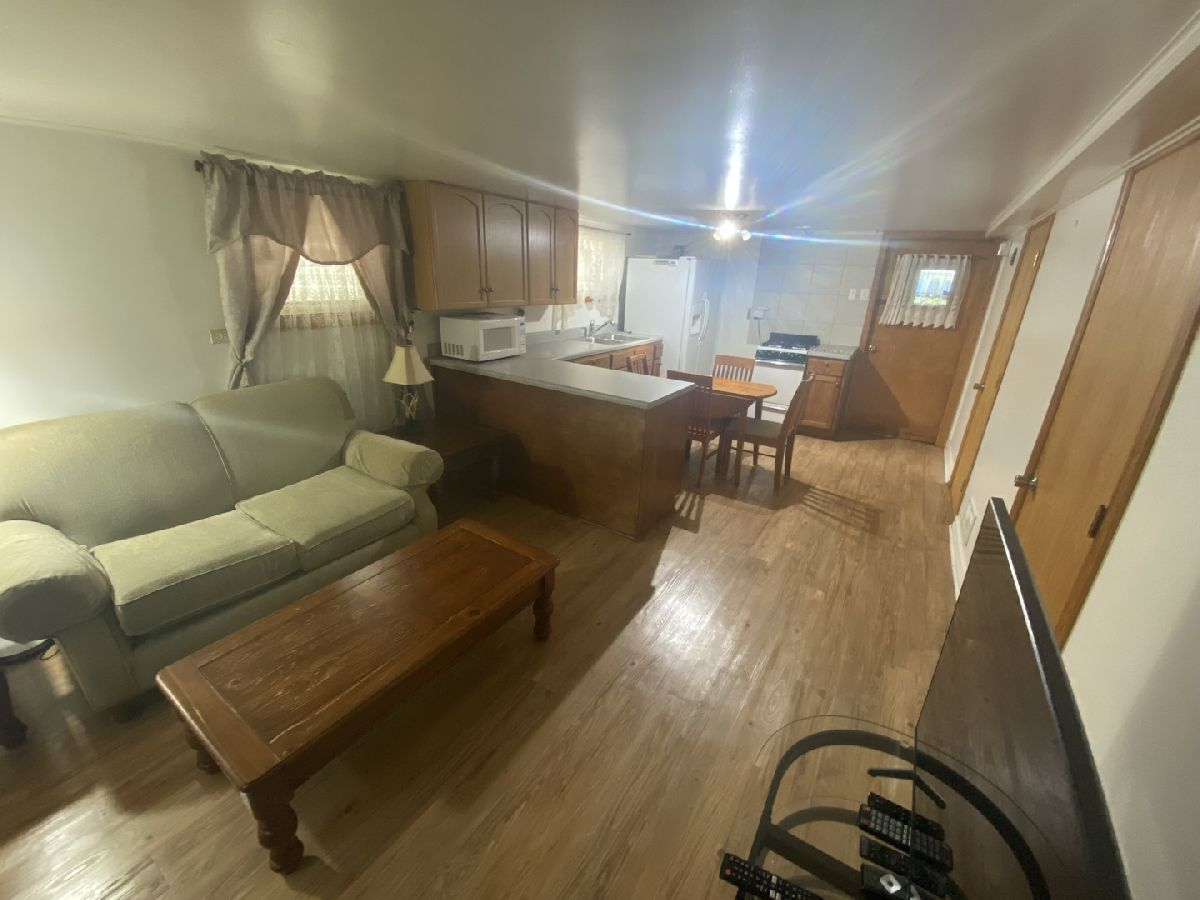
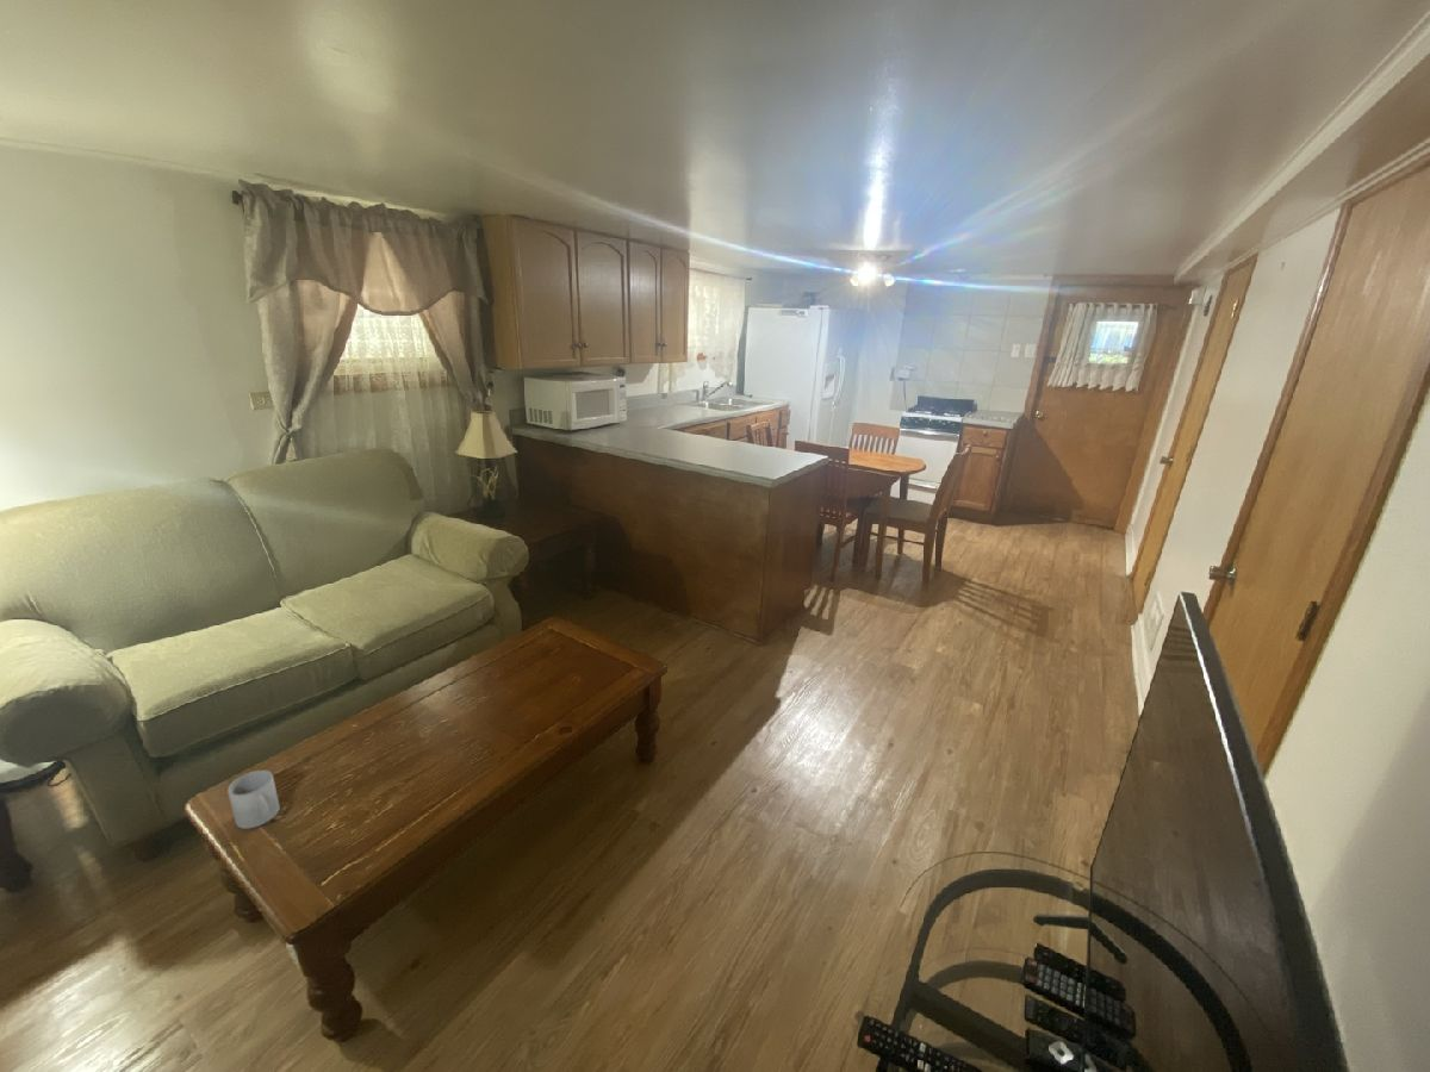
+ mug [226,769,281,830]
